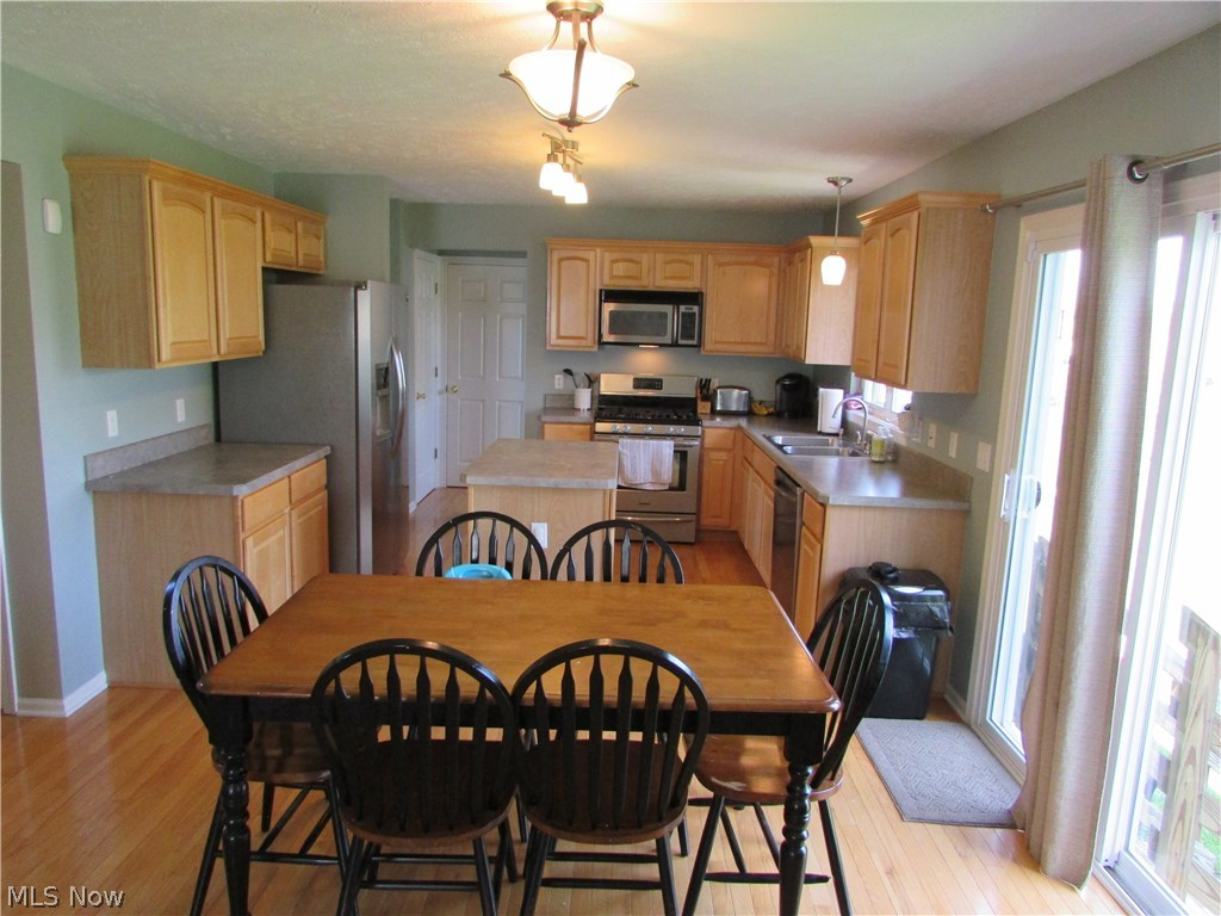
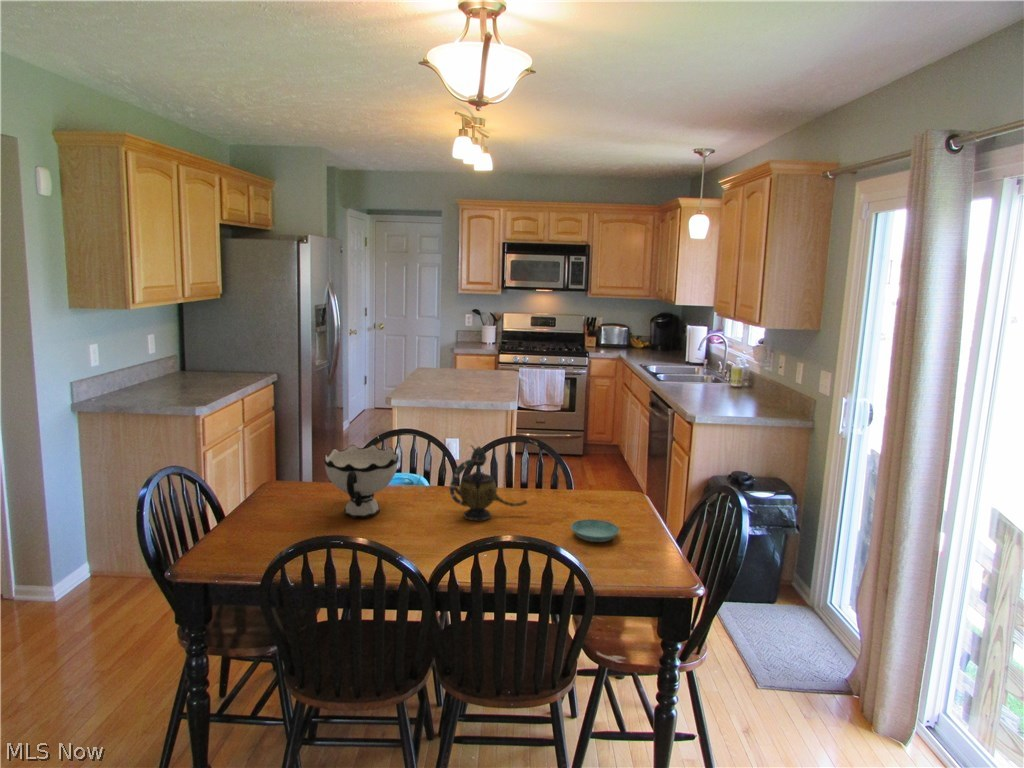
+ saucer [570,518,620,543]
+ teapot [449,445,528,521]
+ bowl [323,443,400,520]
